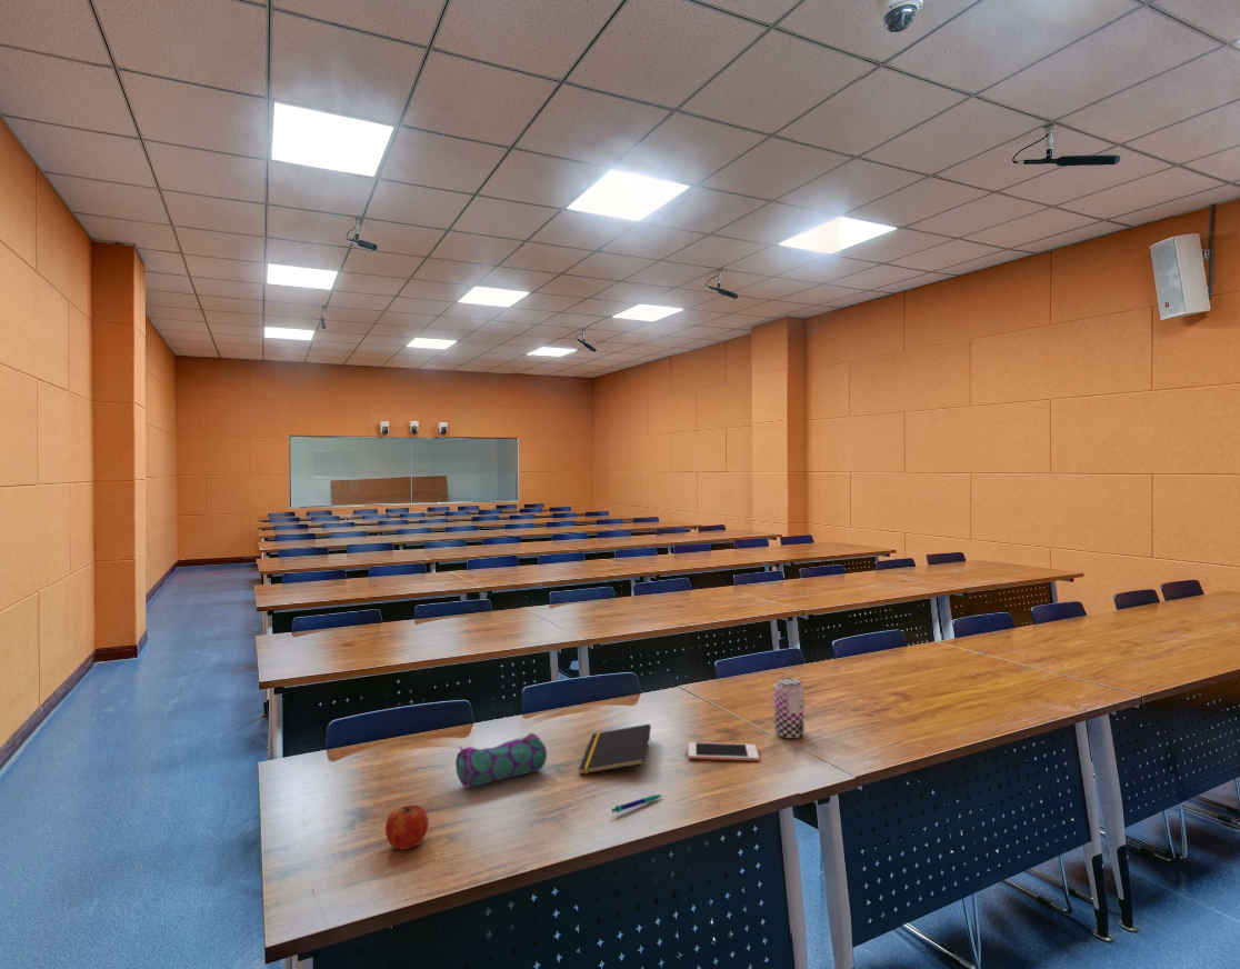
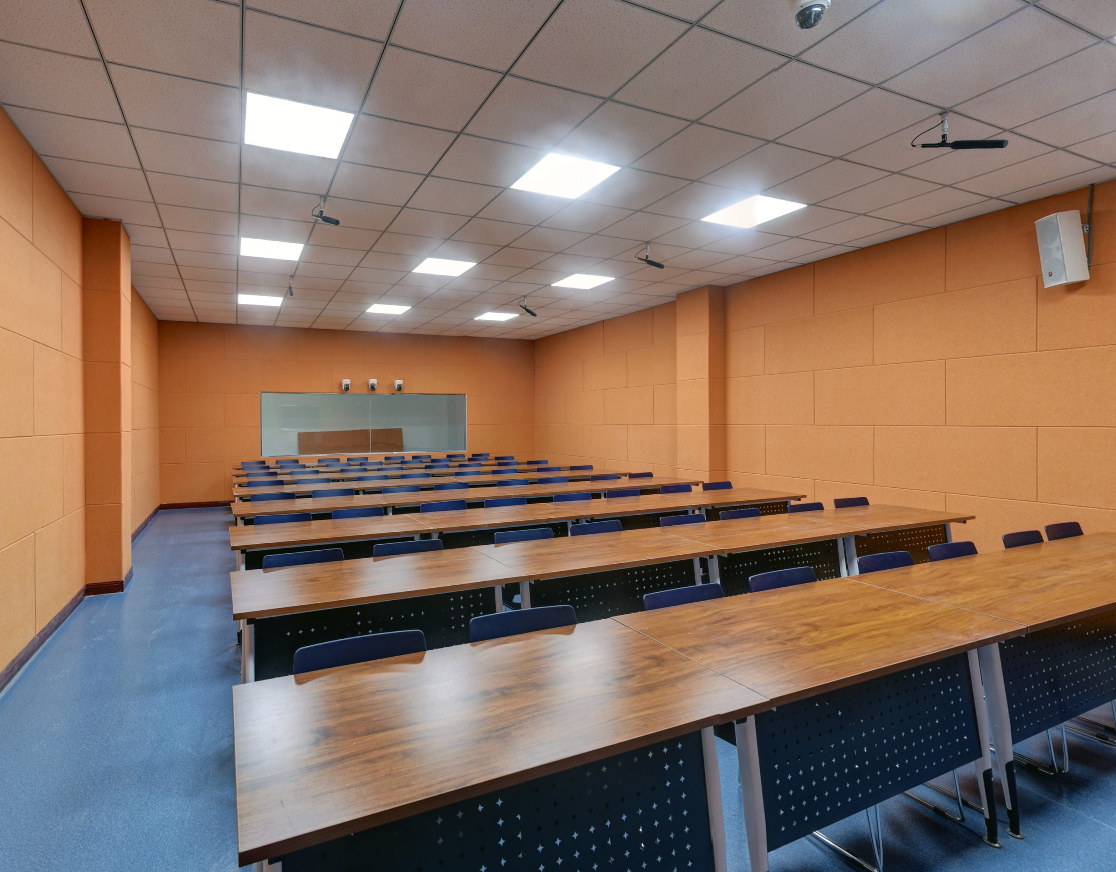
- notepad [578,722,652,776]
- beer can [773,677,806,739]
- pencil case [454,731,548,789]
- pen [610,793,663,813]
- fruit [384,803,430,850]
- cell phone [688,741,760,762]
